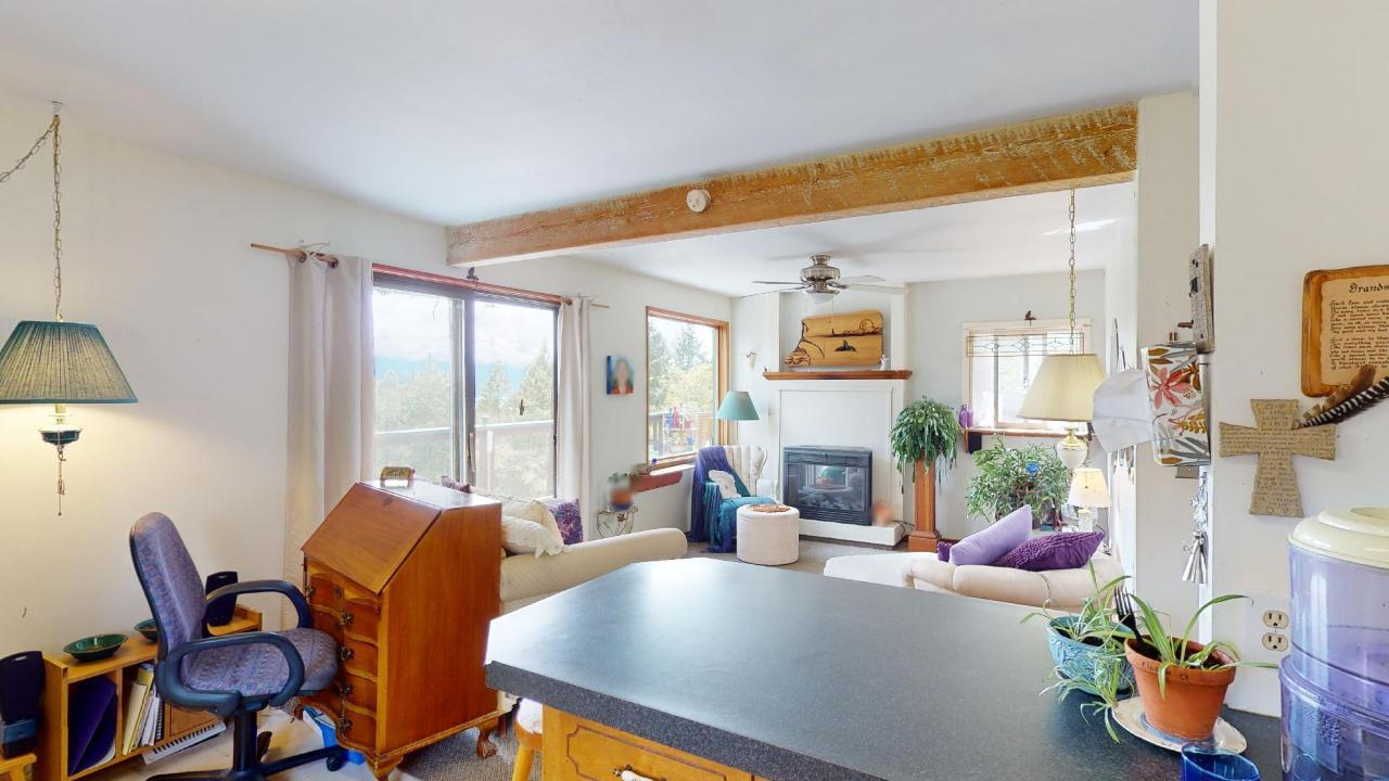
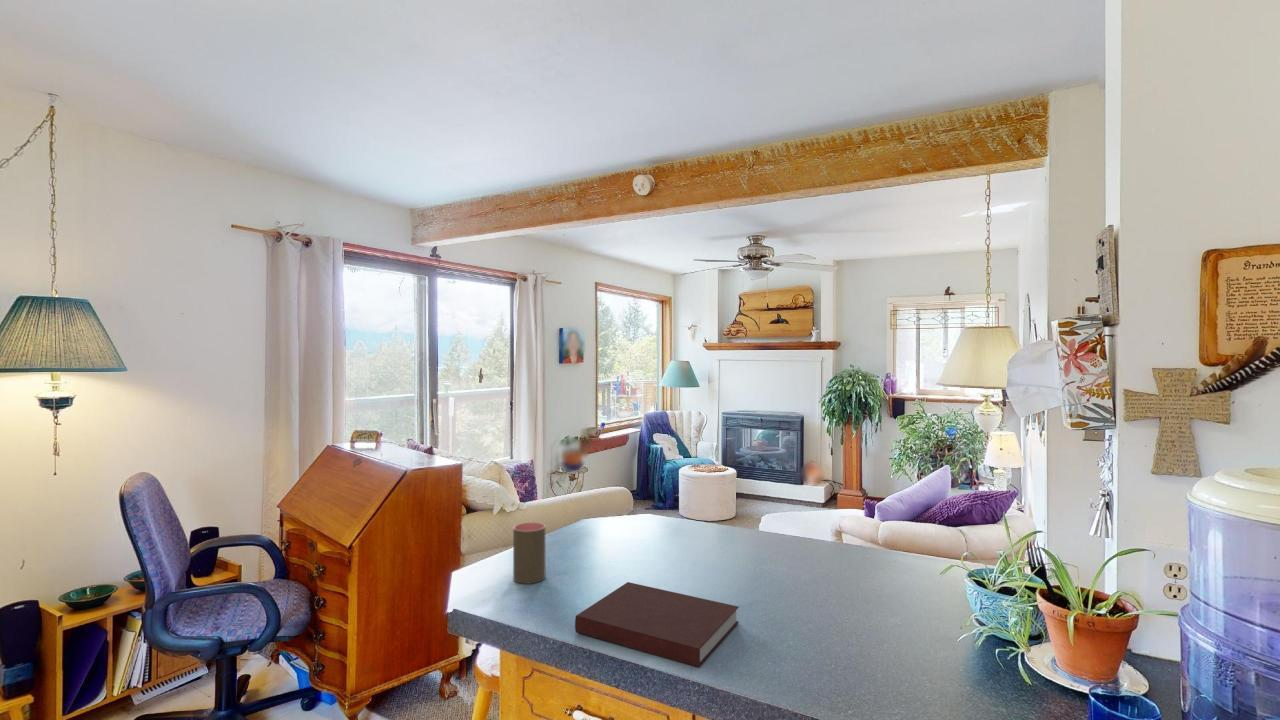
+ cup [512,521,546,585]
+ notebook [574,581,740,668]
